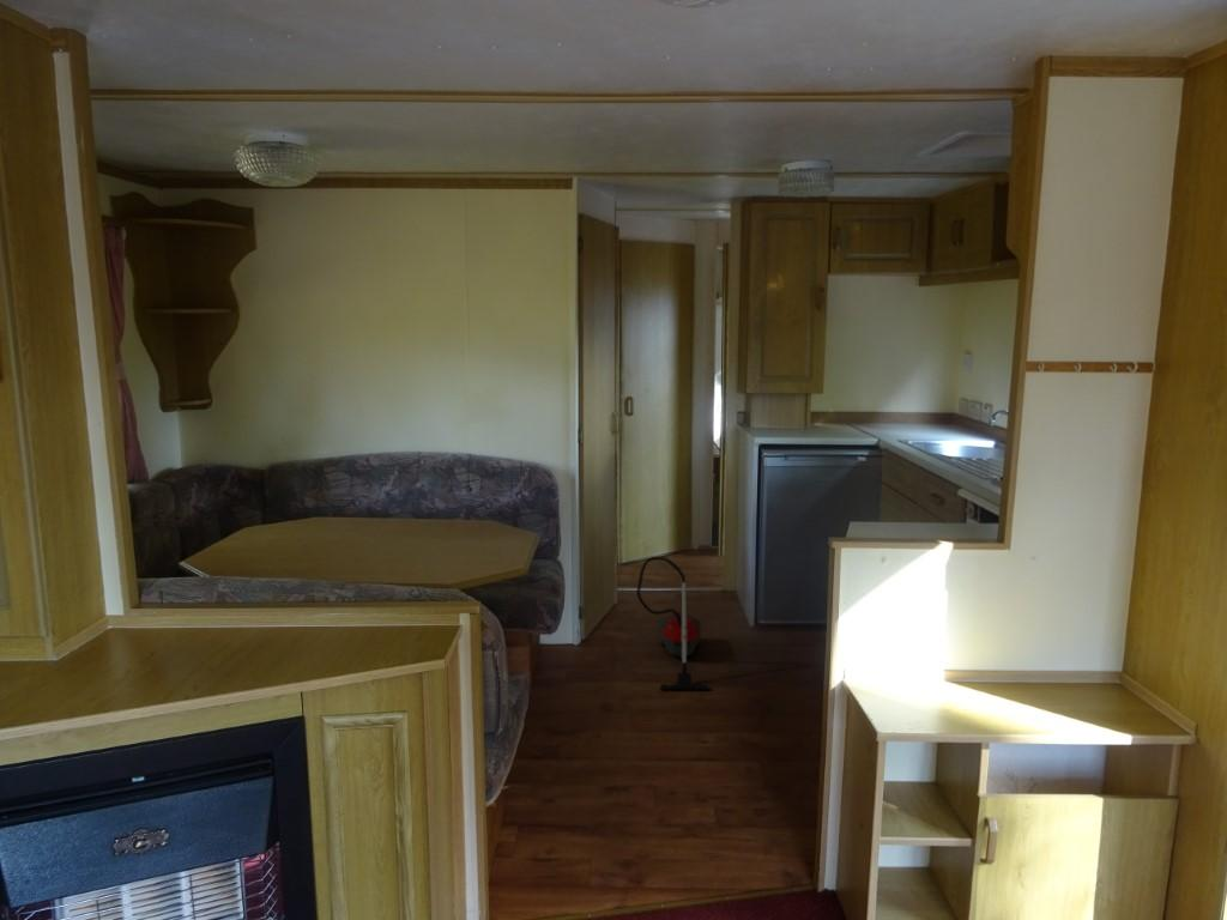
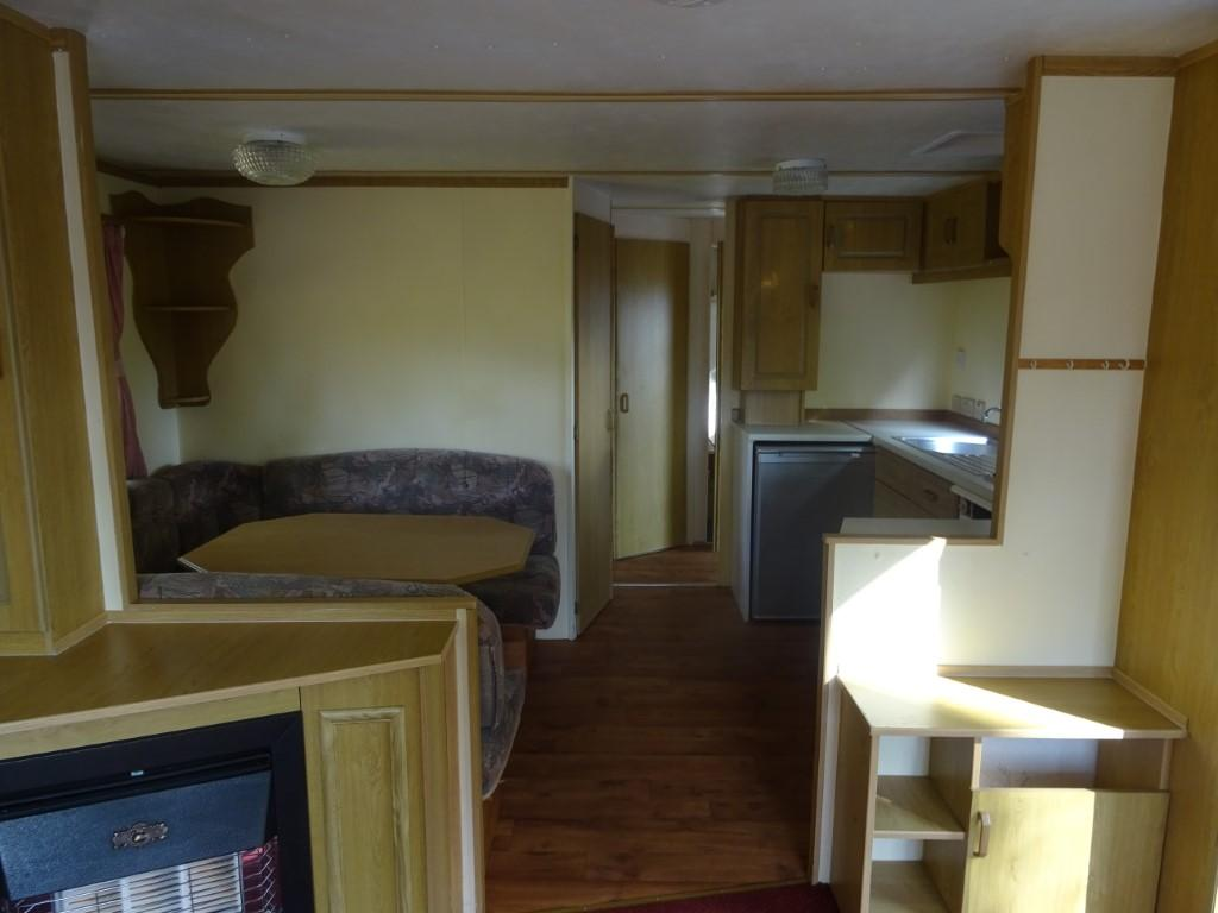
- vacuum cleaner [635,556,711,691]
